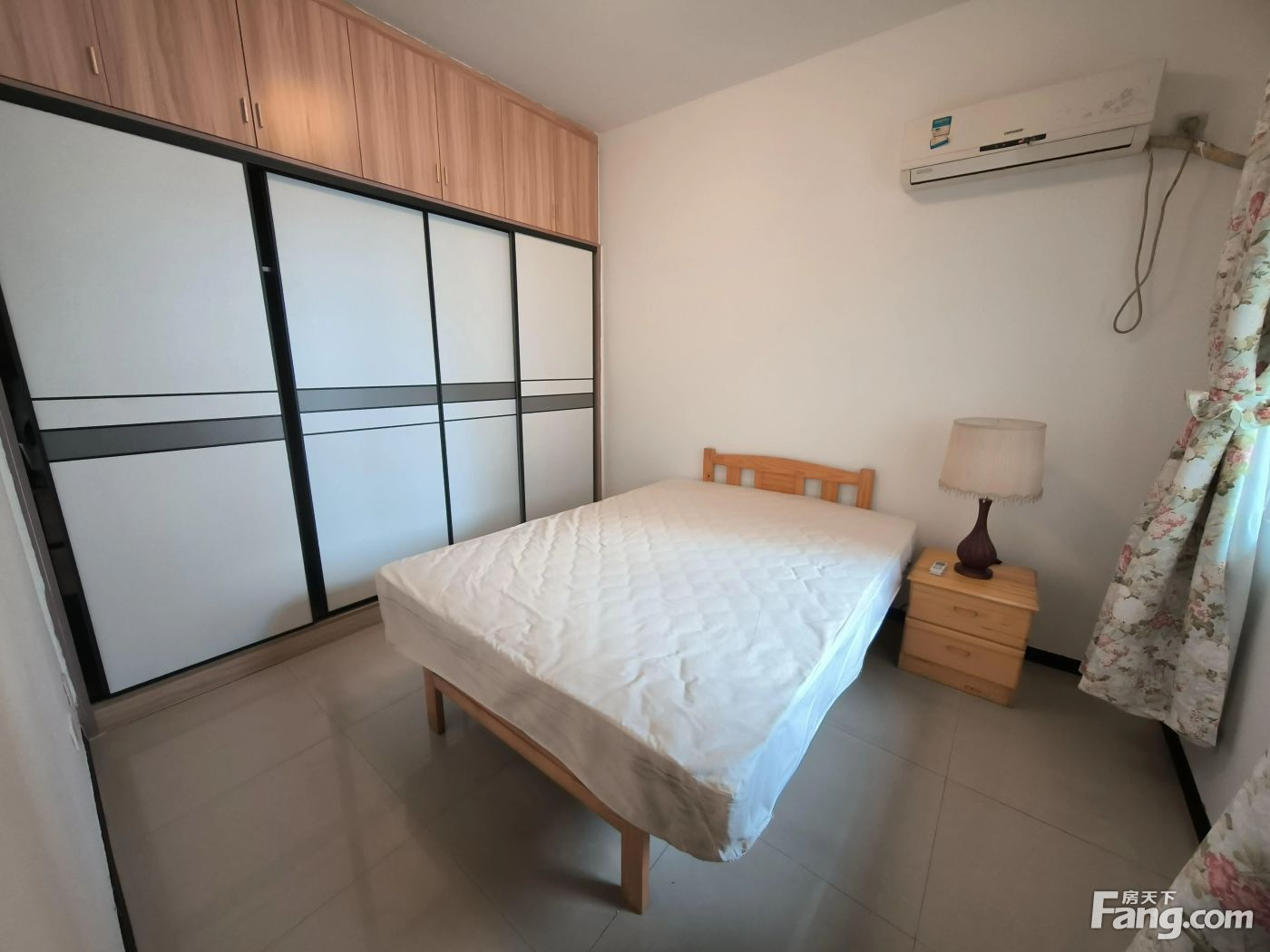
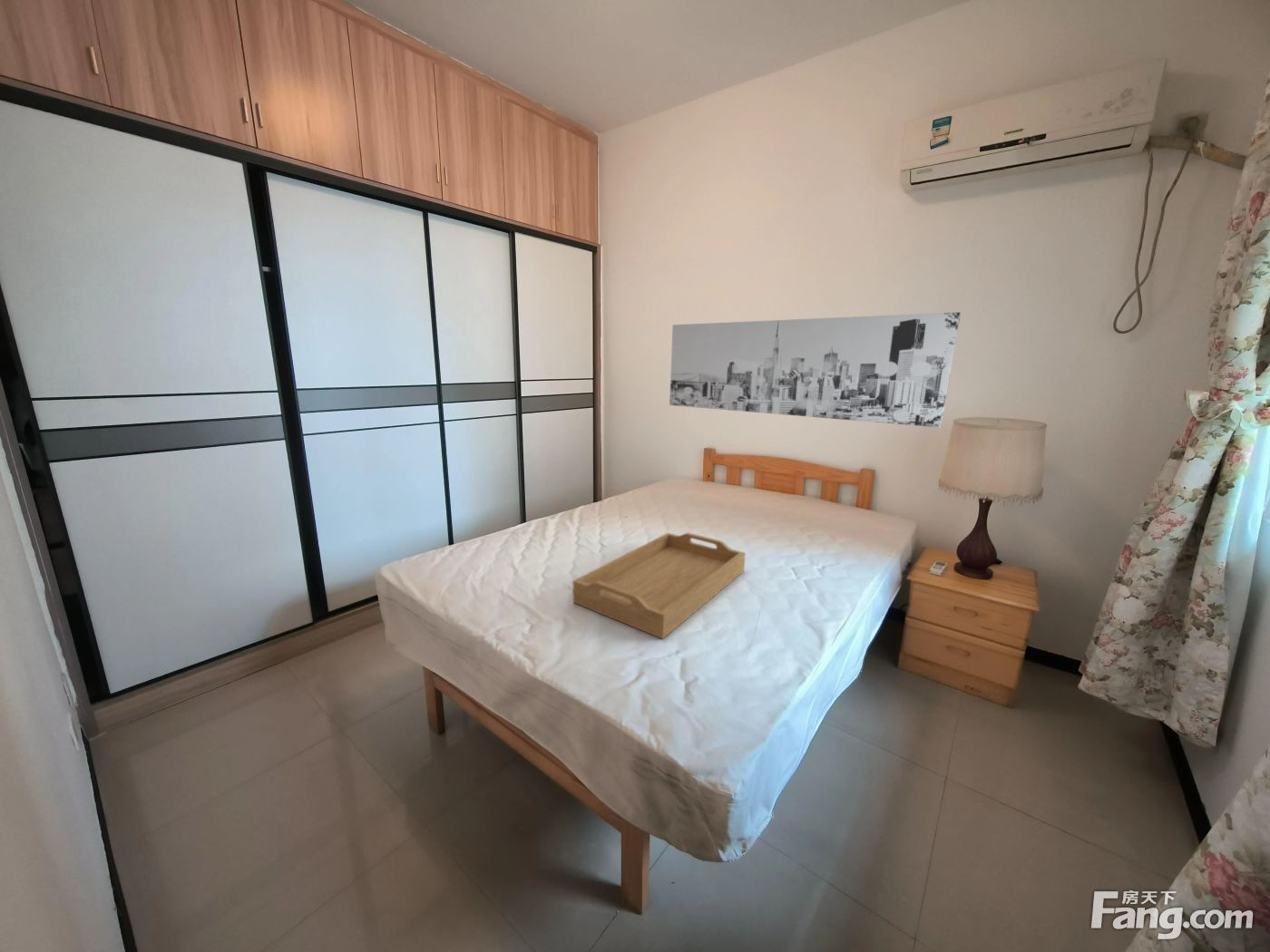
+ wall art [669,311,962,428]
+ serving tray [572,532,747,640]
